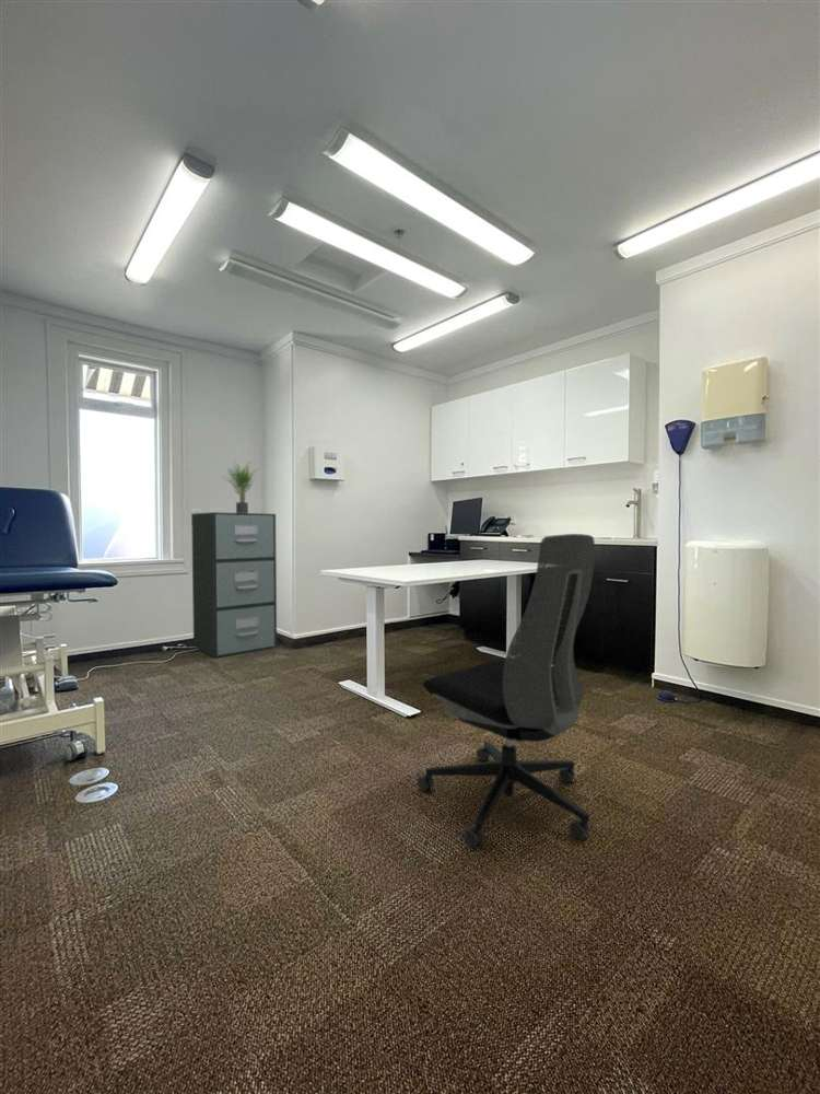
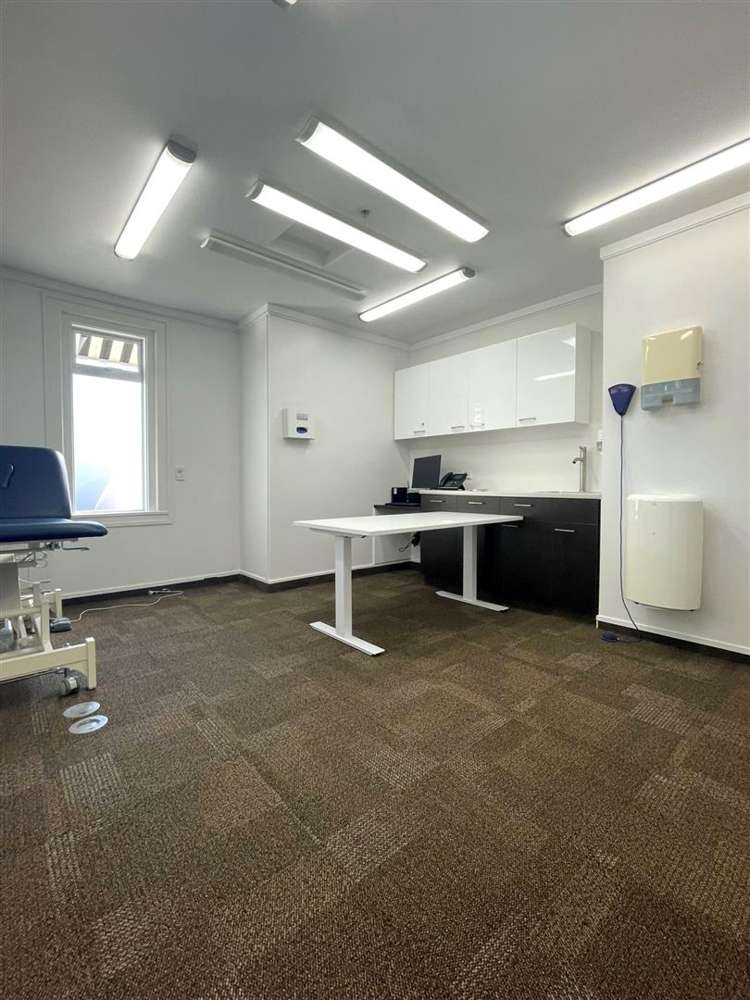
- potted plant [223,457,261,513]
- filing cabinet [190,511,278,659]
- office chair [417,533,596,848]
